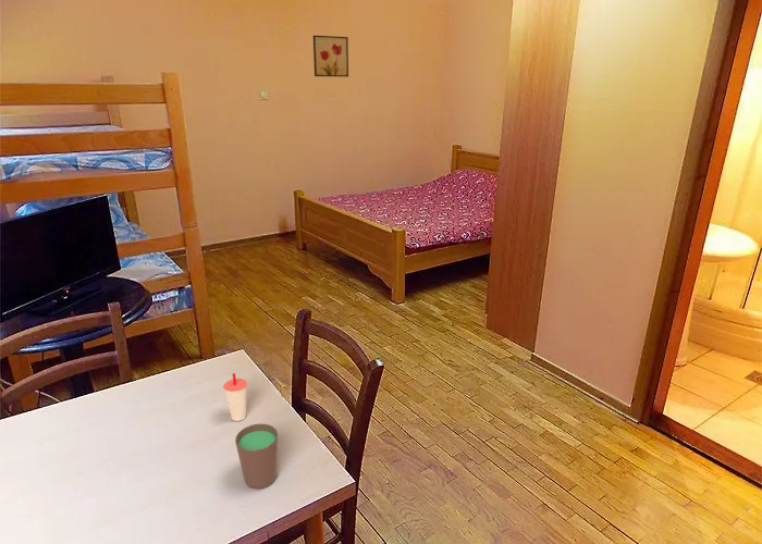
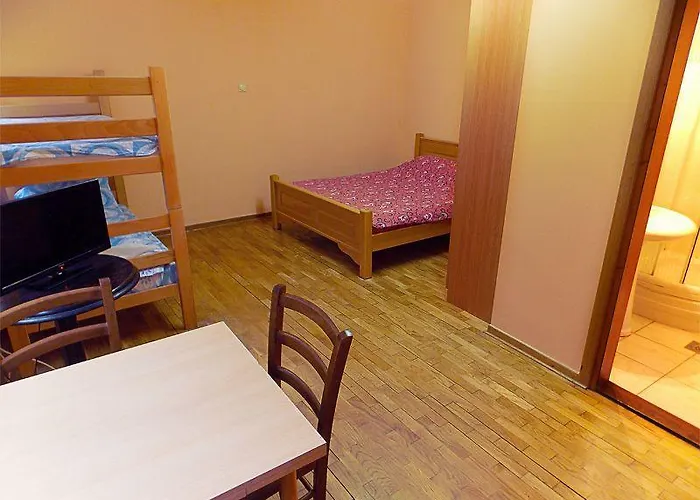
- wall art [312,35,349,78]
- cup [222,372,248,422]
- cup [234,422,279,490]
